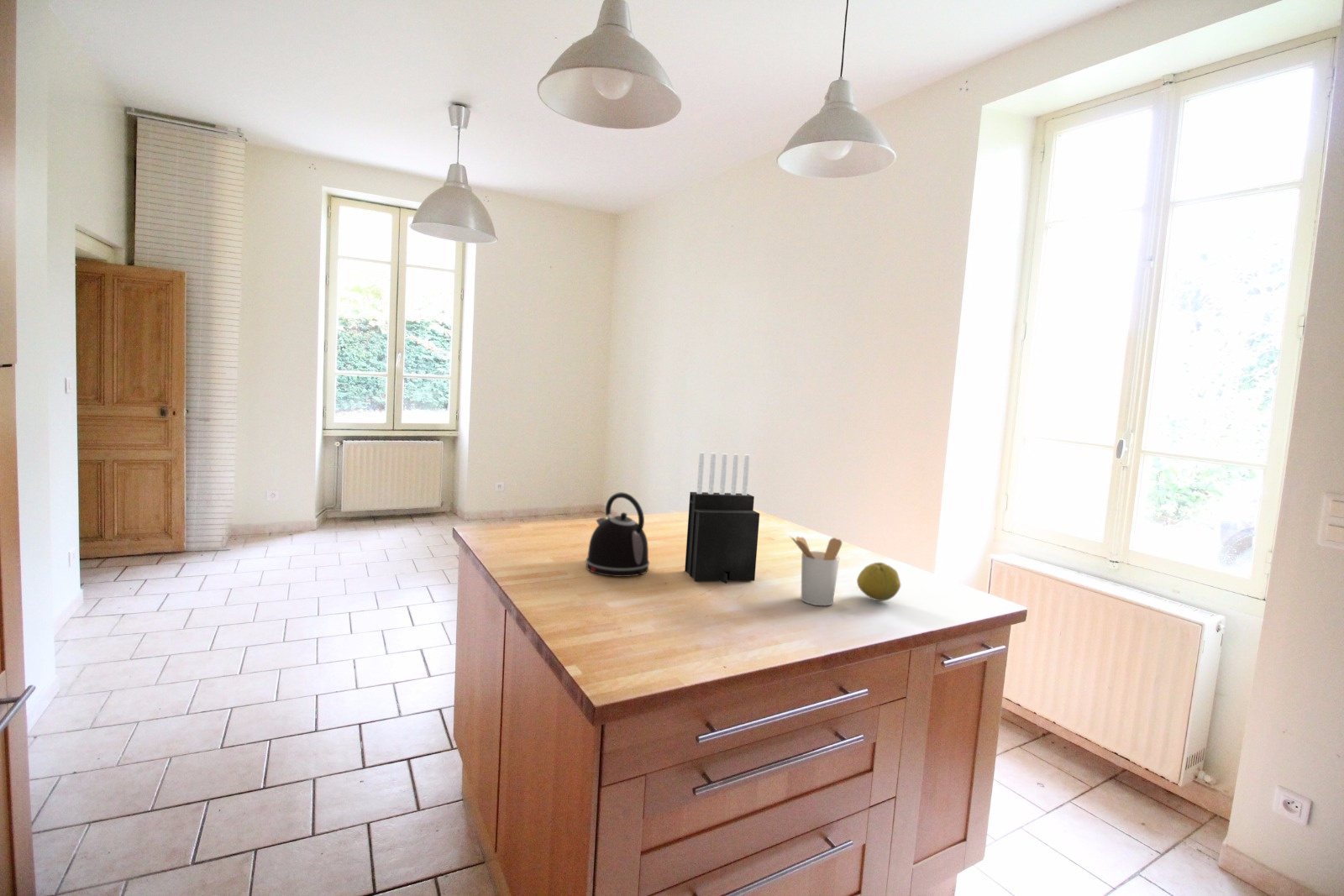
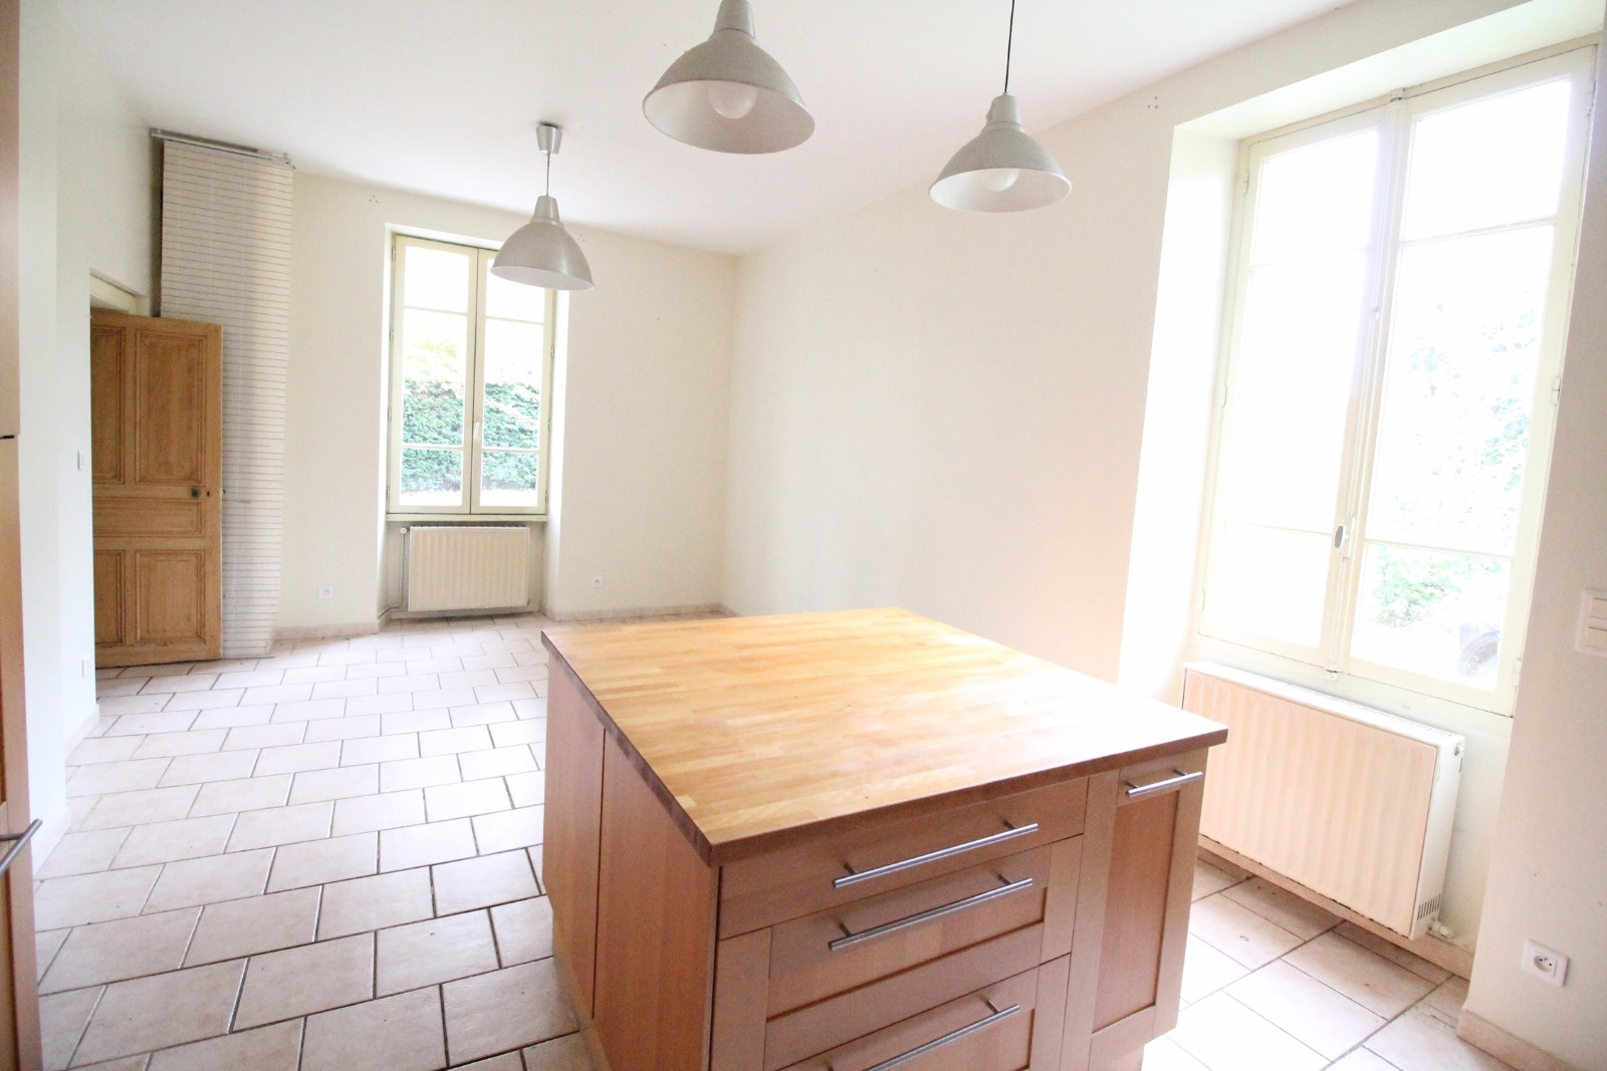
- fruit [856,562,901,602]
- utensil holder [789,535,843,606]
- knife block [684,452,760,584]
- kettle [585,491,651,578]
